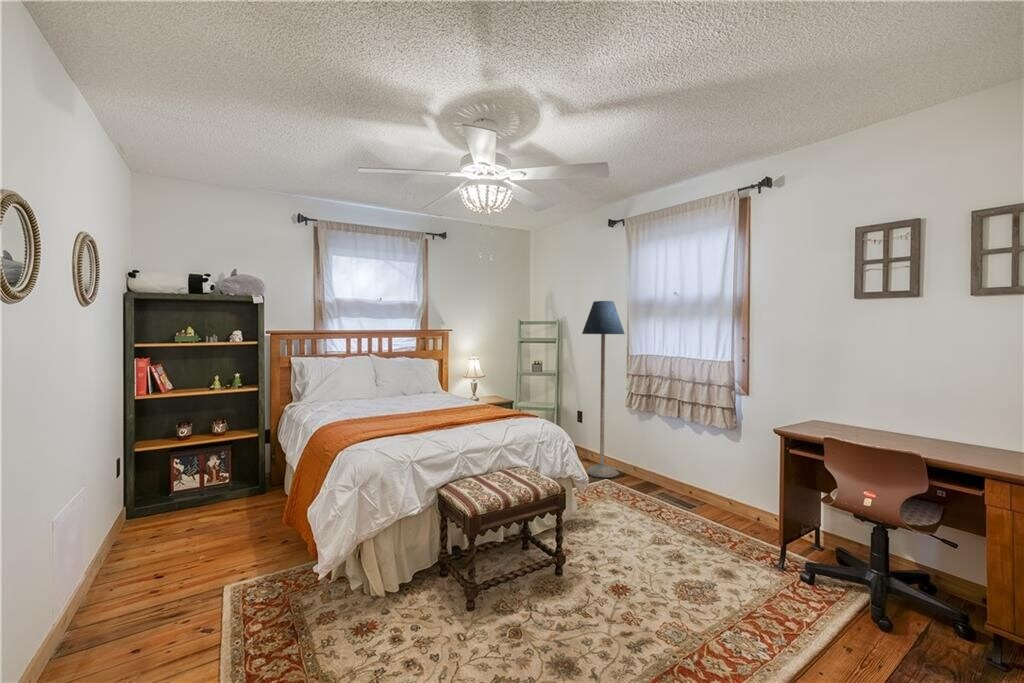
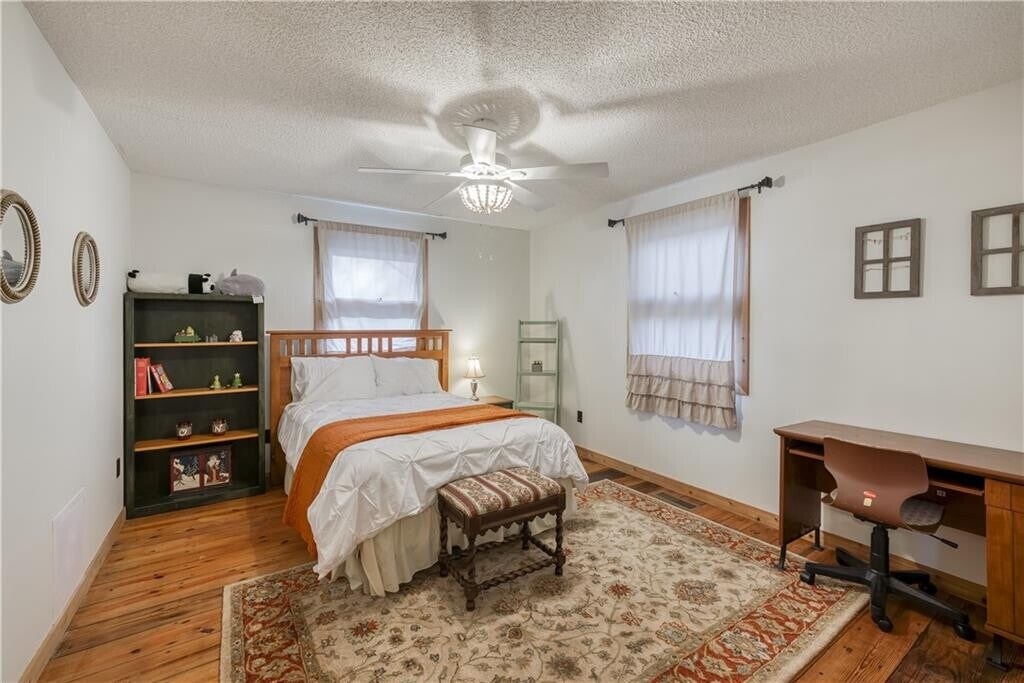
- floor lamp [581,300,626,479]
